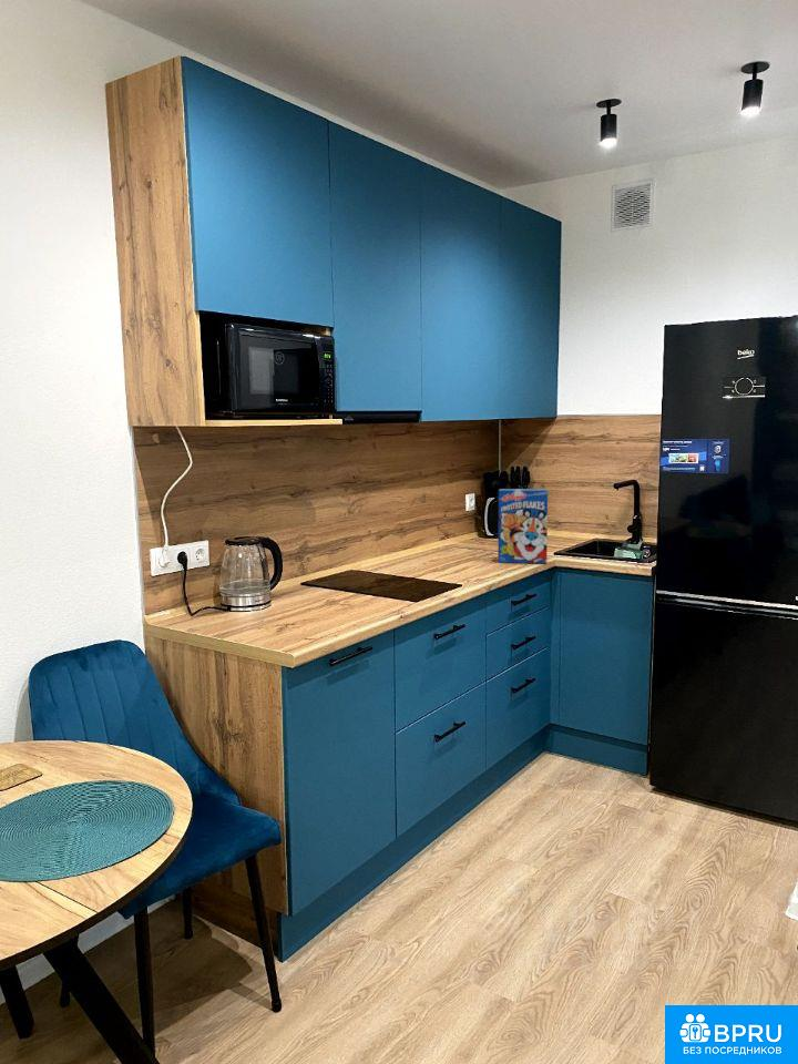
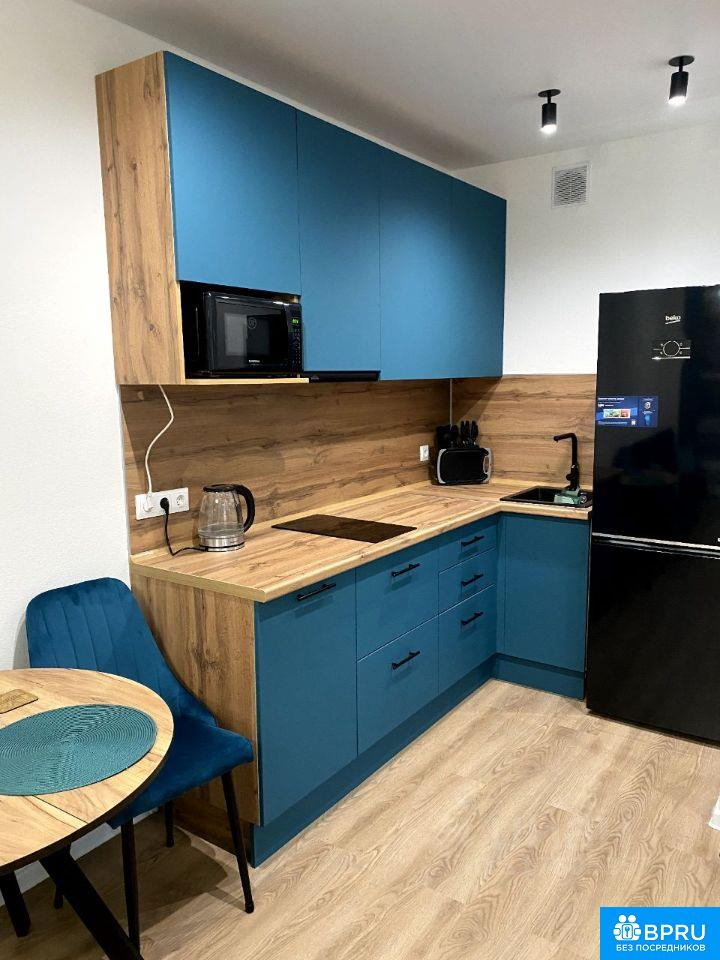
- cereal box [497,488,549,564]
